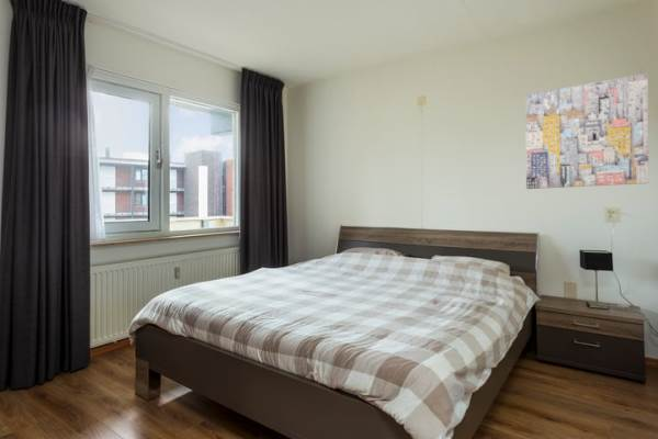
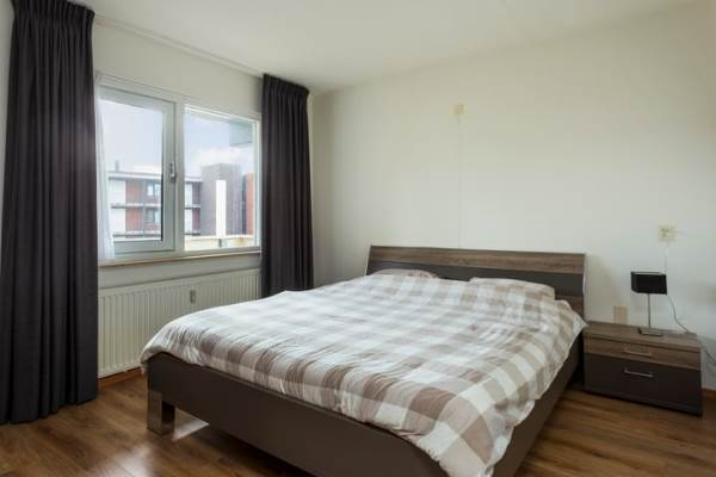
- wall art [525,72,649,190]
